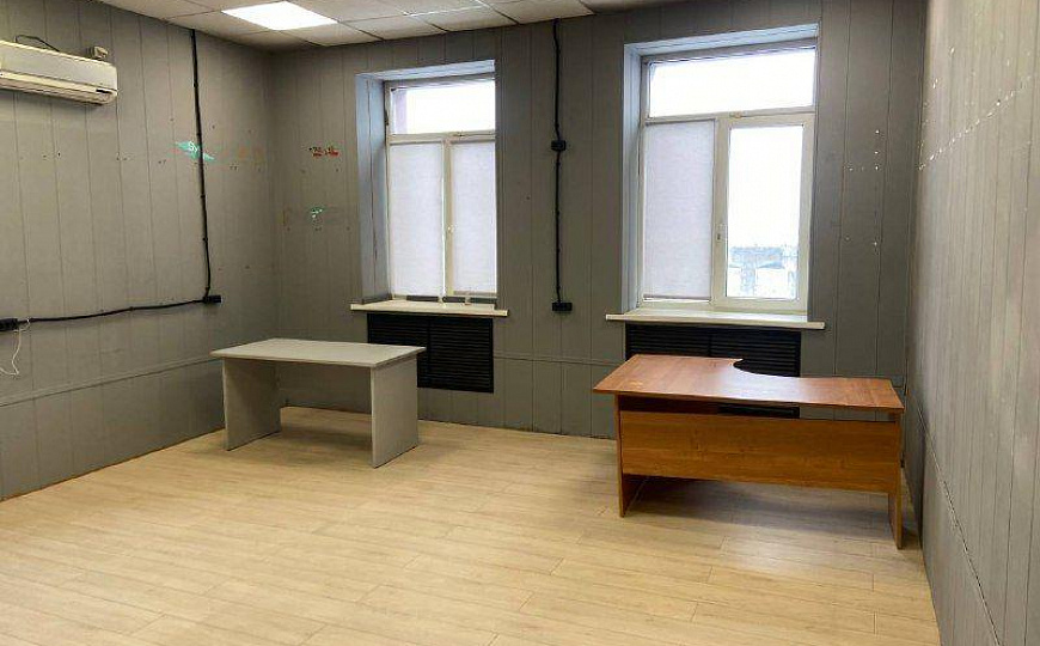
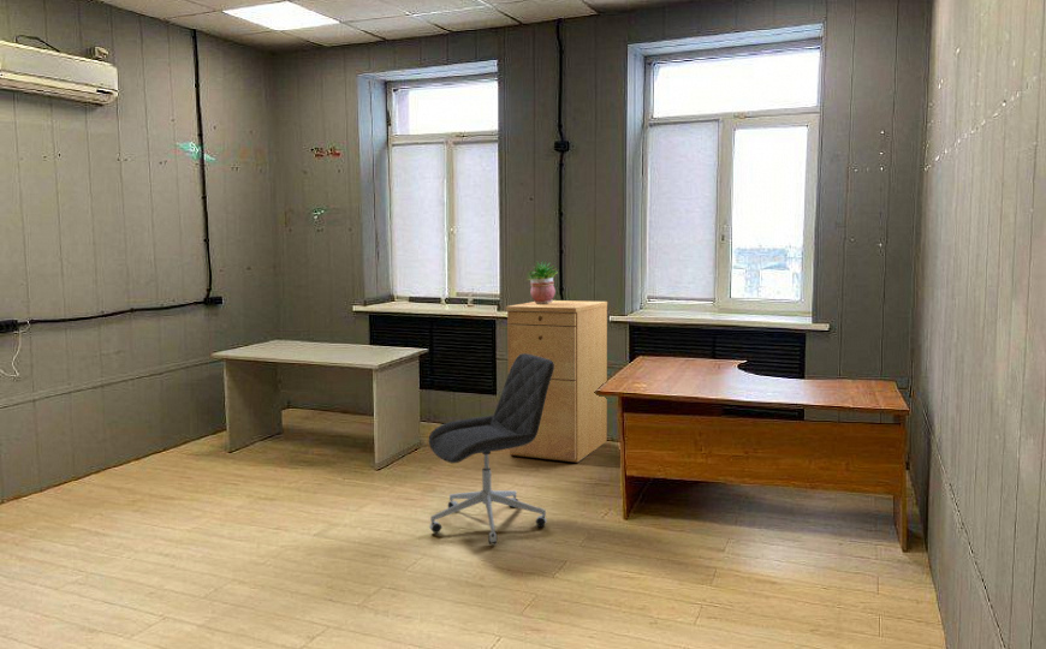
+ office chair [428,353,554,544]
+ potted plant [523,260,559,304]
+ filing cabinet [505,299,608,463]
